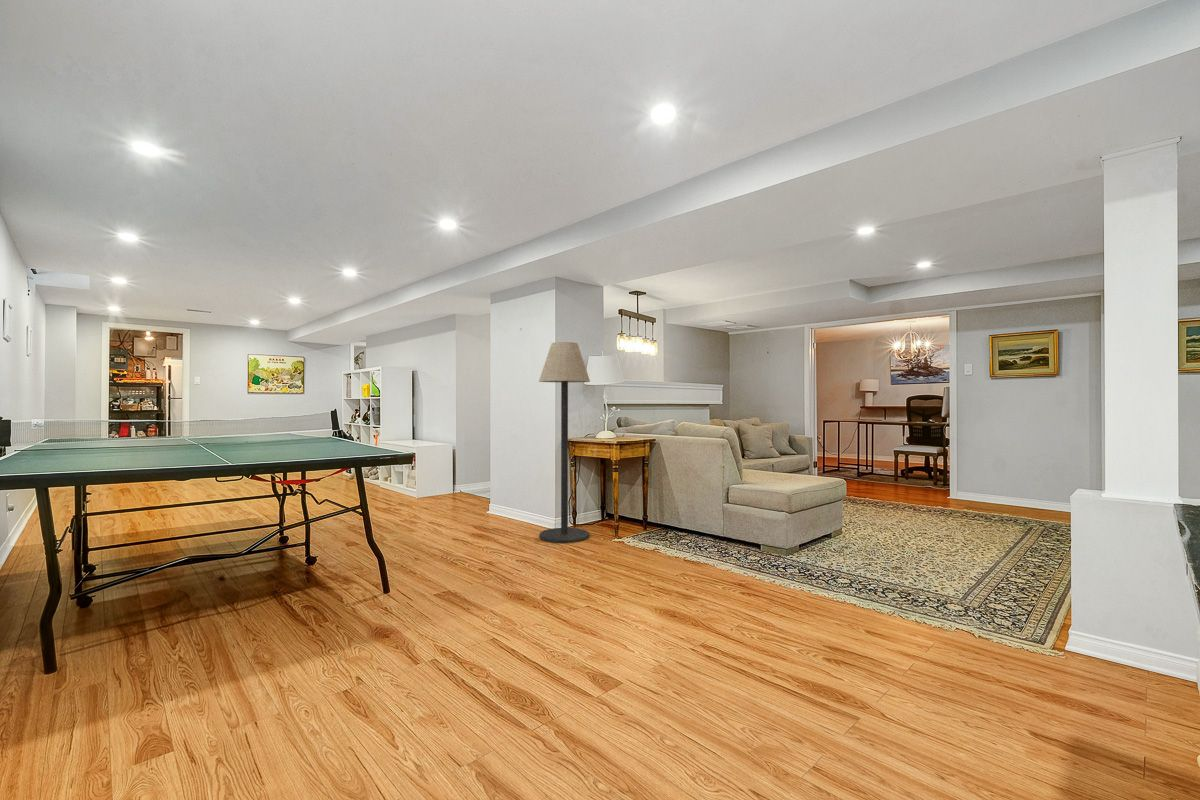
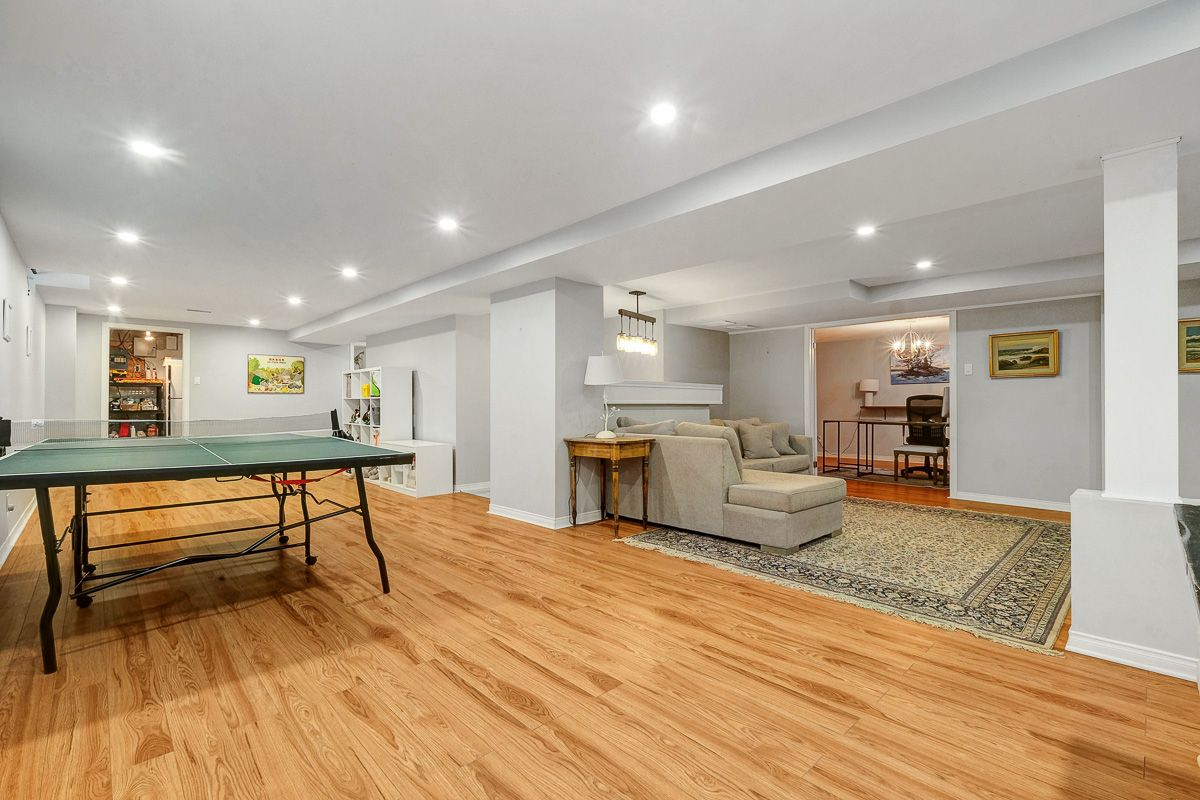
- floor lamp [538,341,591,544]
